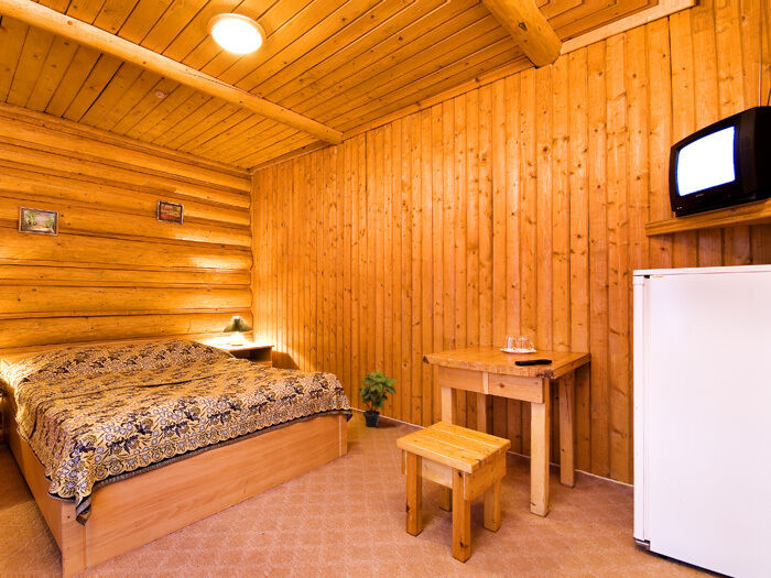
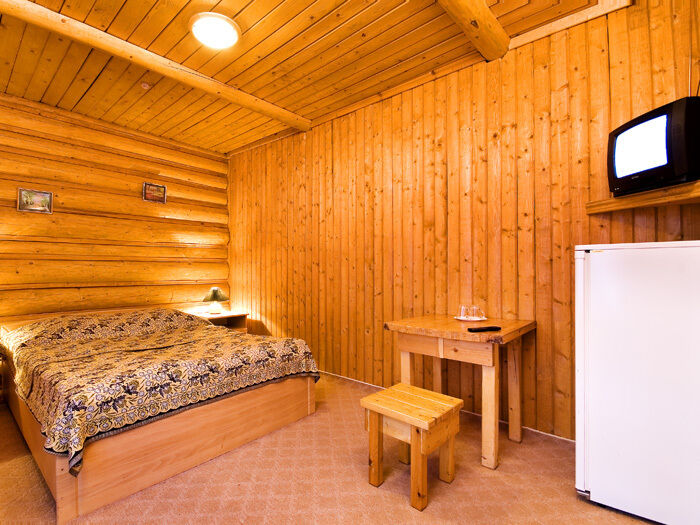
- potted plant [356,368,398,427]
